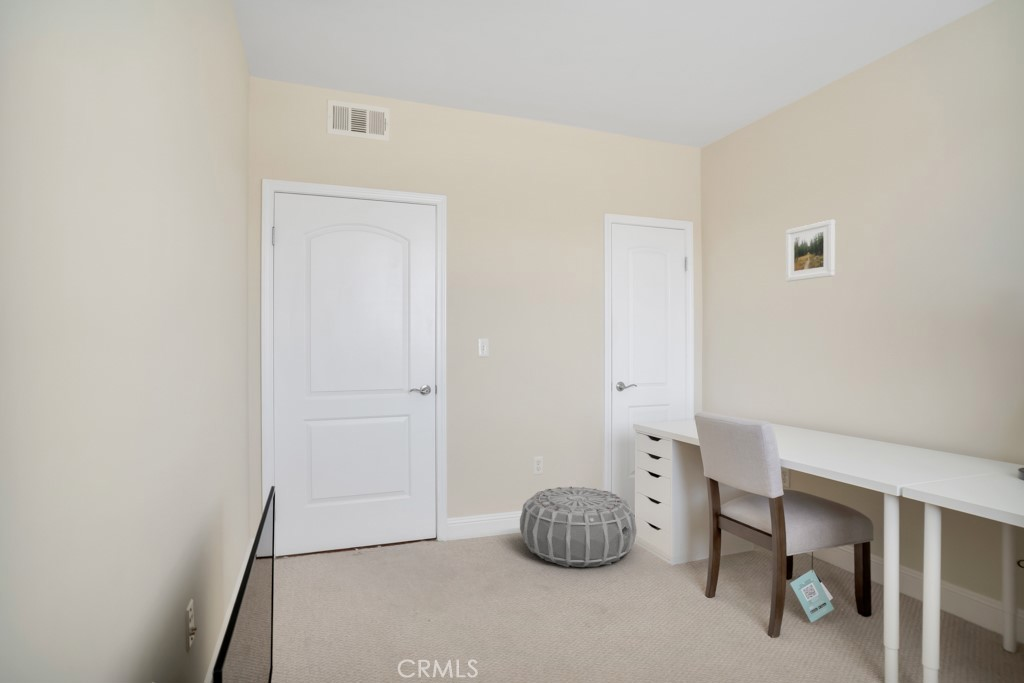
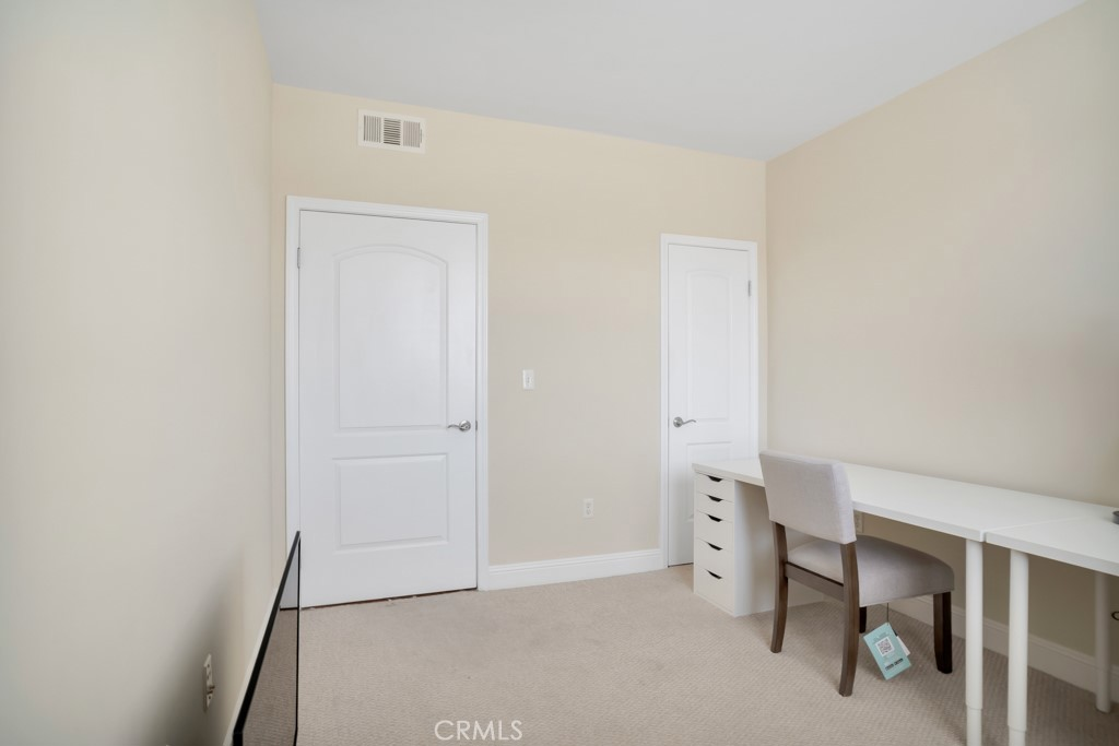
- air purifier [519,486,638,568]
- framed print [785,219,836,283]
